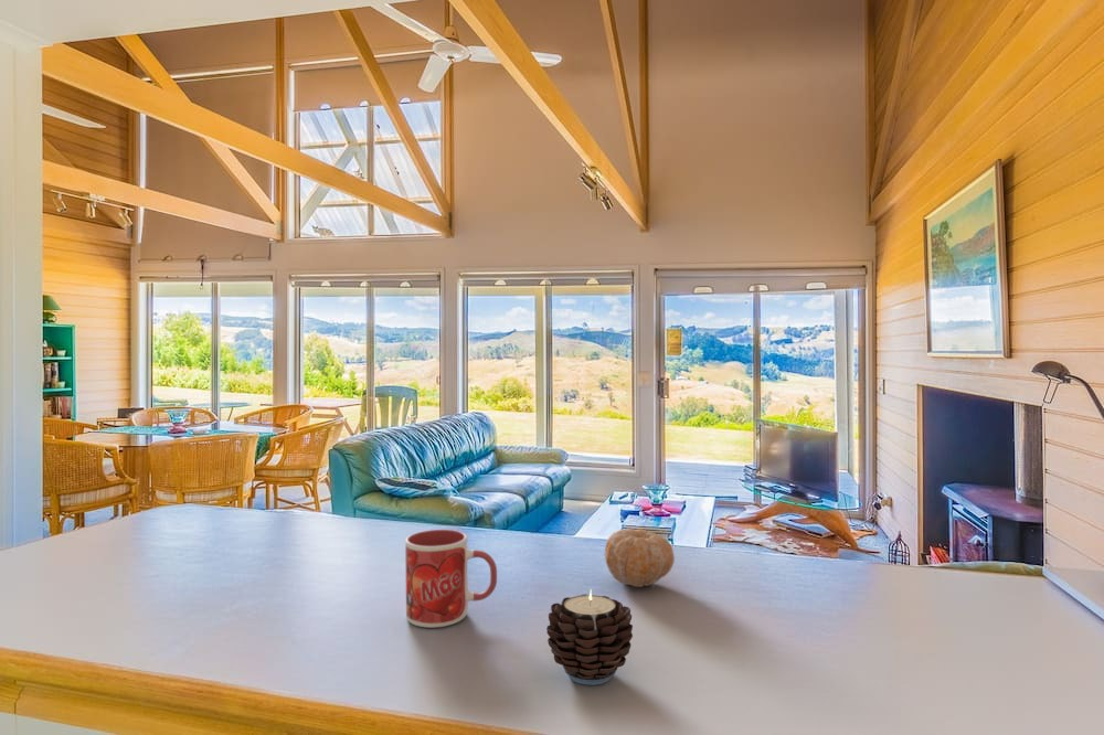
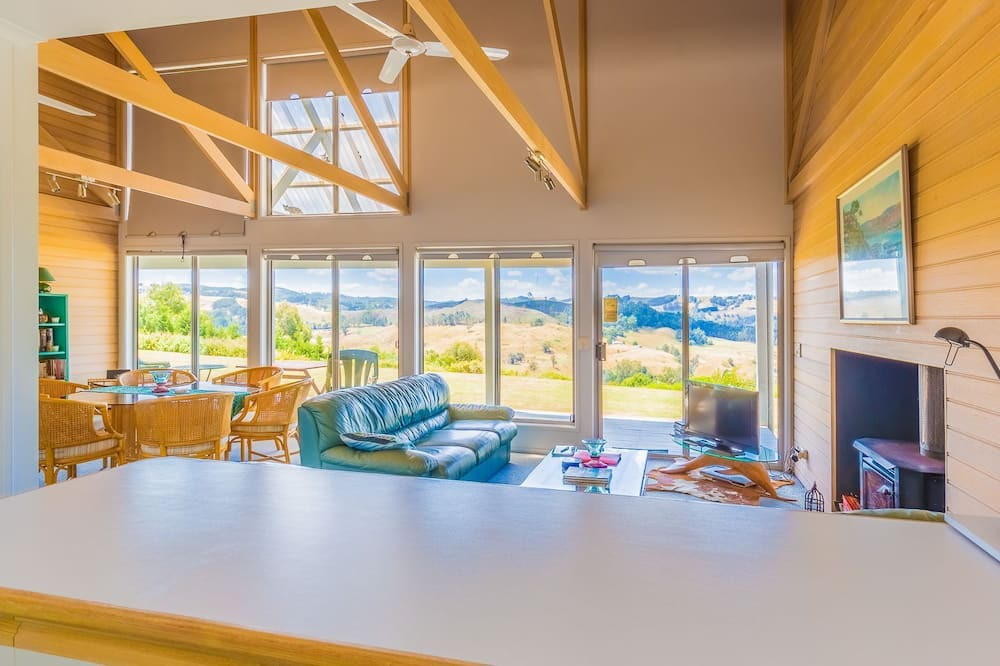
- candle [545,588,634,686]
- mug [404,529,498,629]
- fruit [604,528,676,588]
